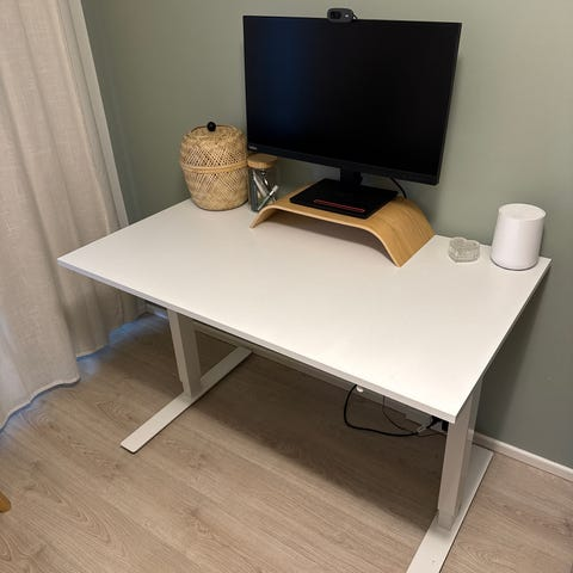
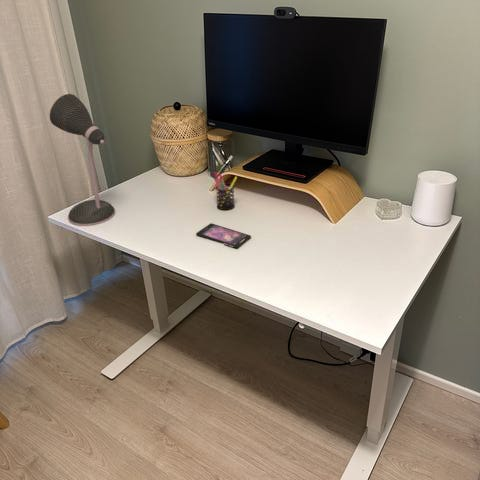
+ smartphone [195,222,252,250]
+ pen holder [212,171,238,211]
+ desk lamp [49,93,116,227]
